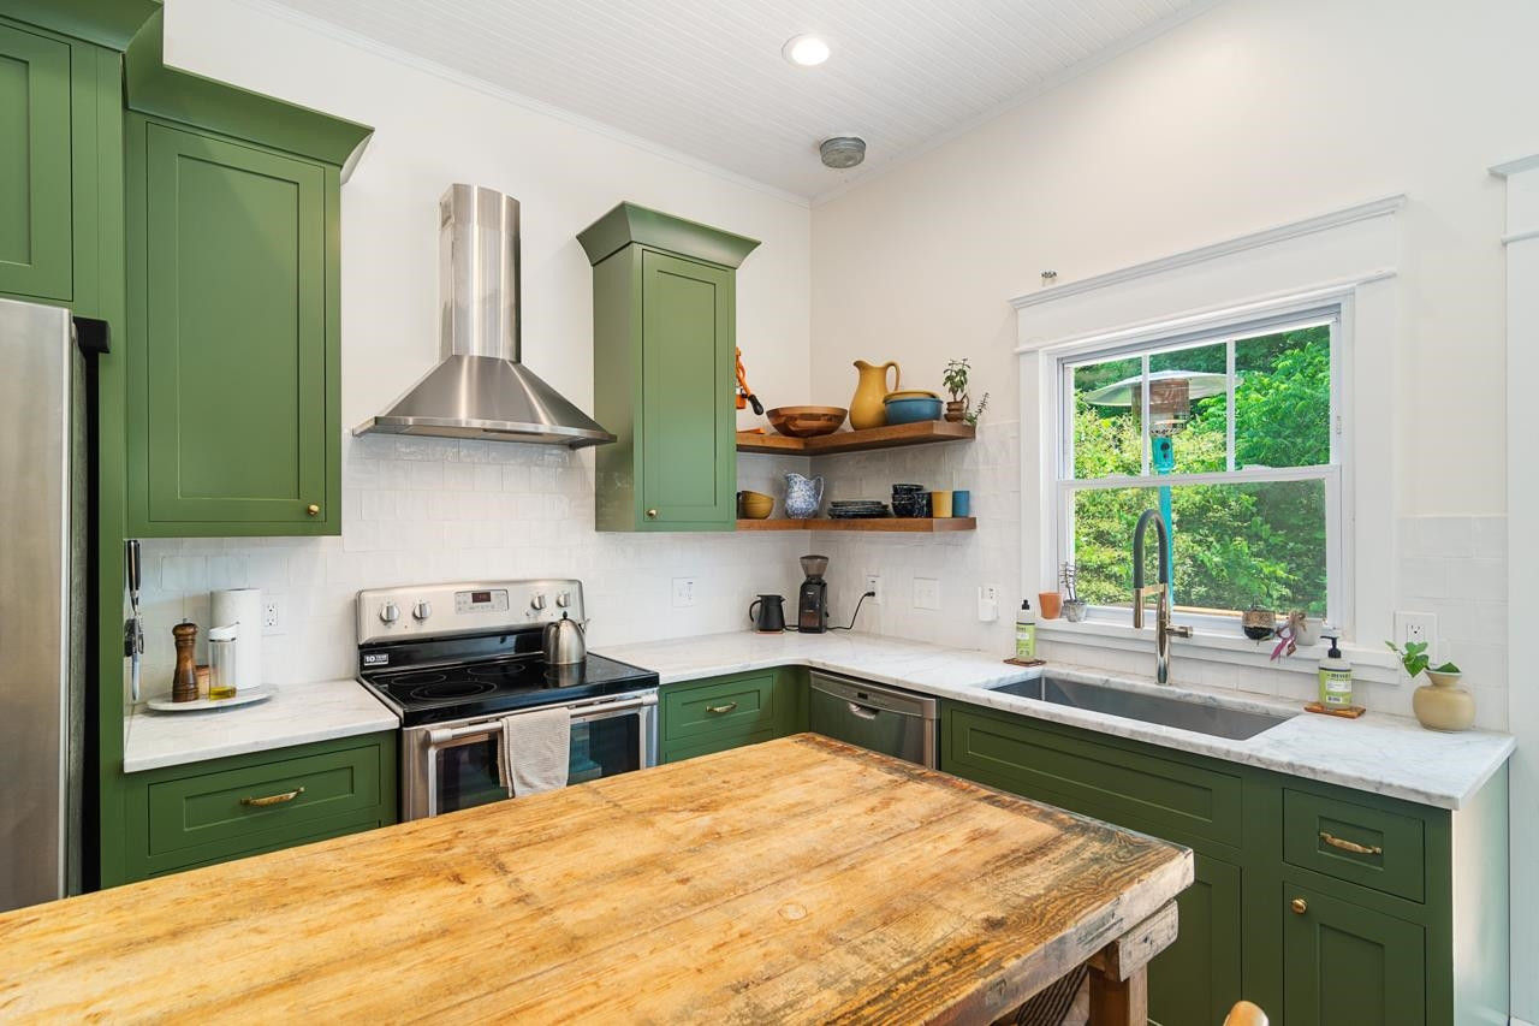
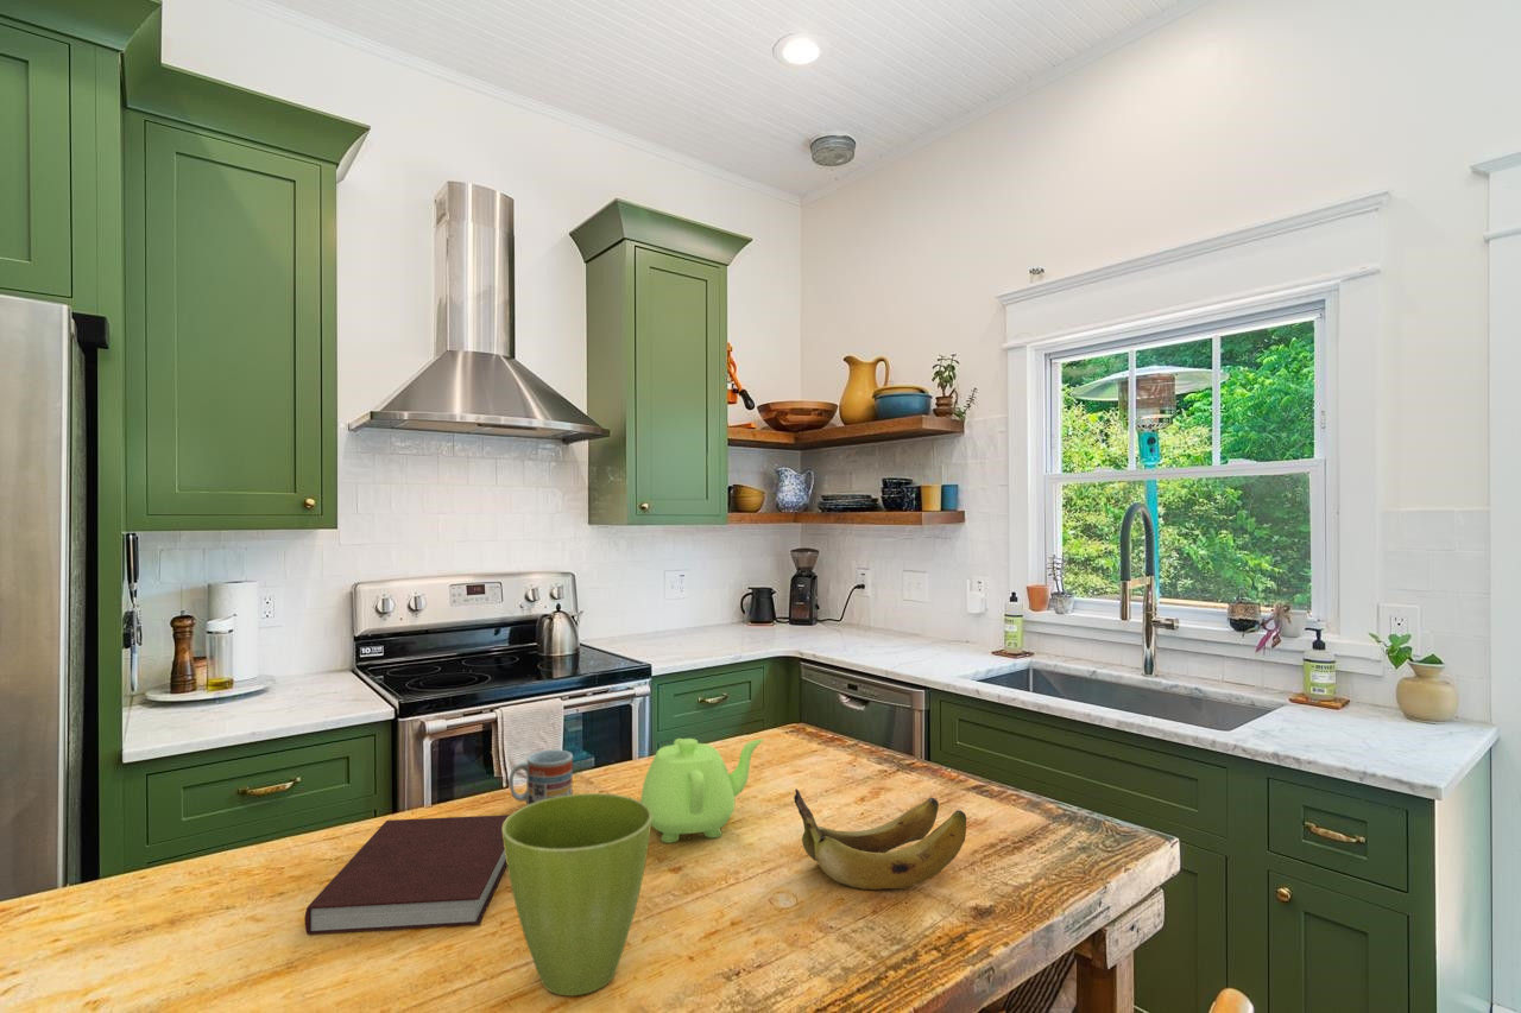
+ cup [507,748,574,805]
+ flower pot [503,792,652,996]
+ banana [793,787,967,891]
+ teapot [639,737,764,844]
+ notebook [303,813,511,936]
